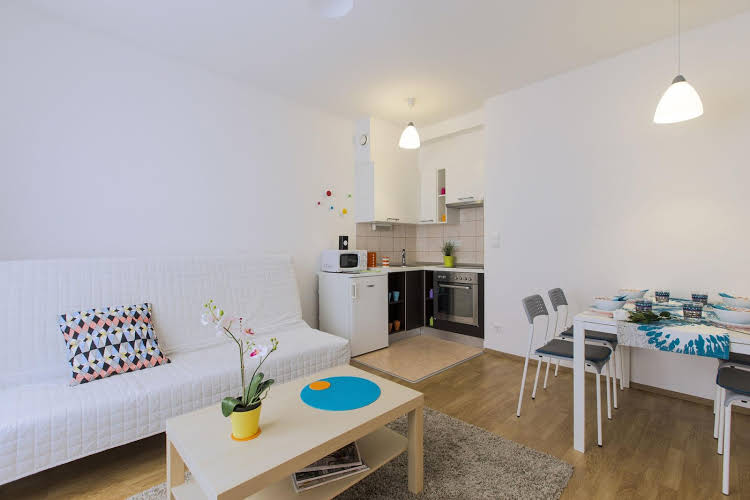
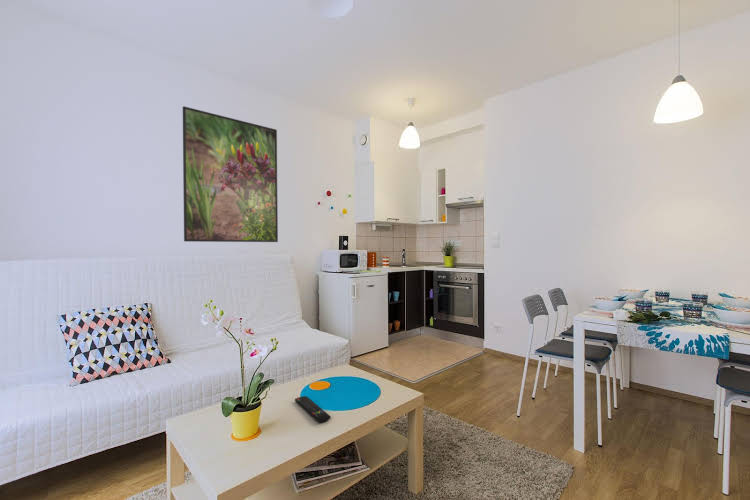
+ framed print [182,105,279,243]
+ remote control [294,395,332,423]
